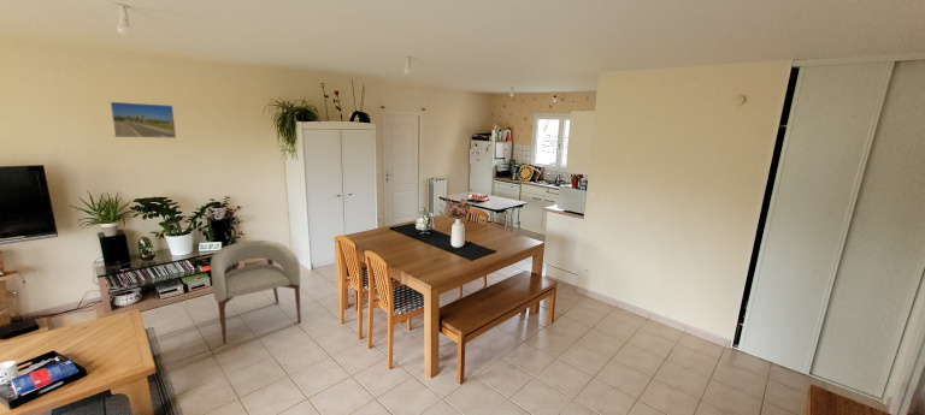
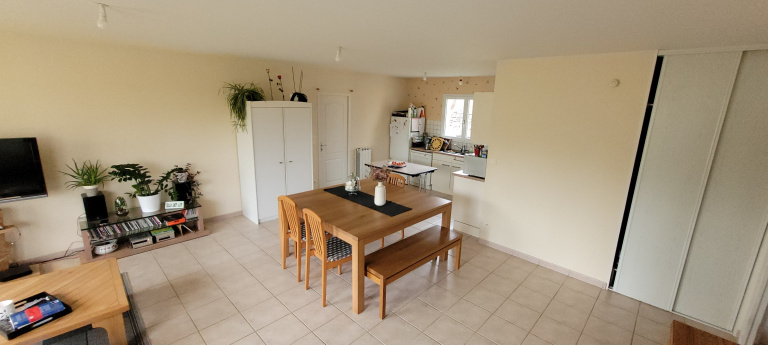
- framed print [108,101,177,140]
- armchair [210,239,302,345]
